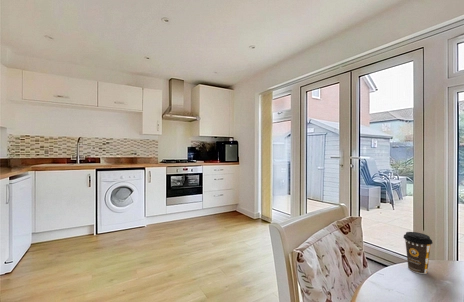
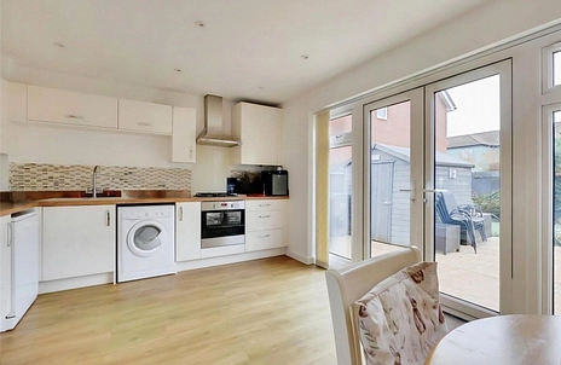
- coffee cup [403,231,433,275]
